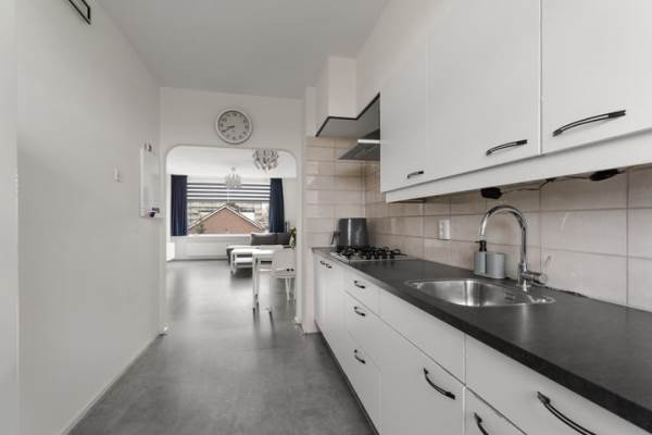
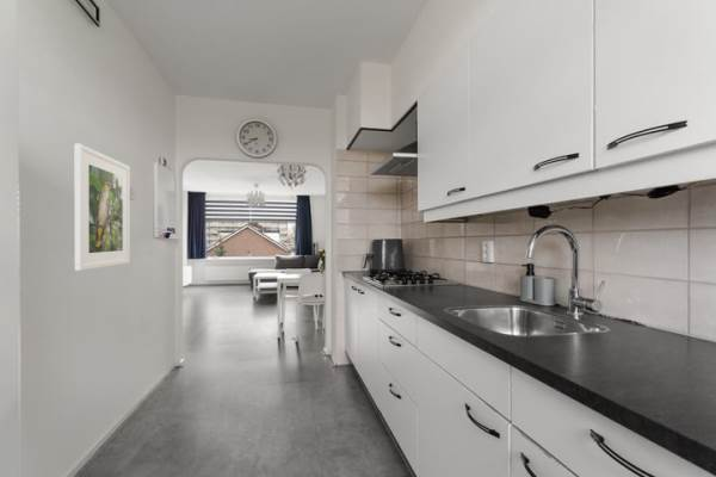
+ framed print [74,143,131,272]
